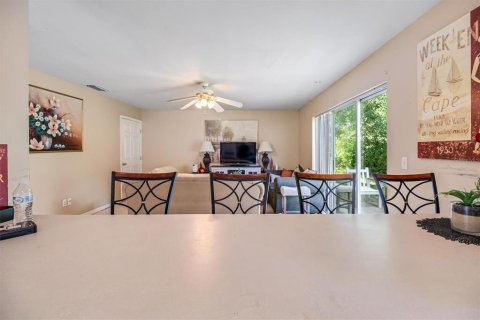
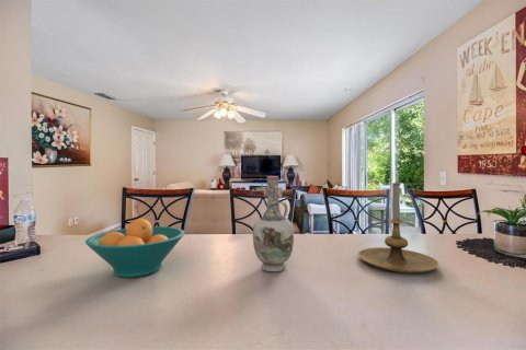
+ fruit bowl [84,218,185,279]
+ vase [252,175,295,272]
+ candle holder [357,180,441,273]
